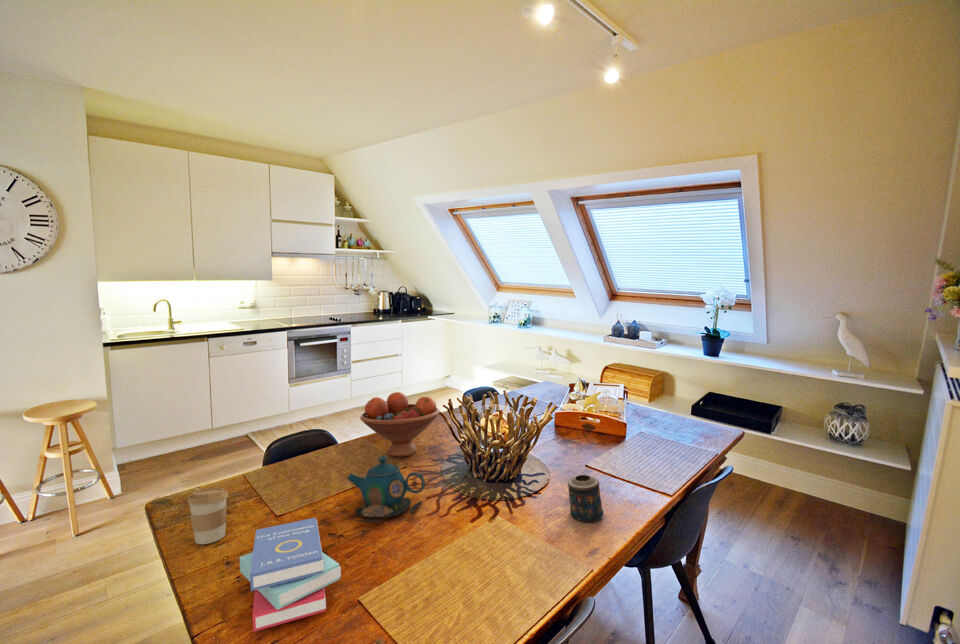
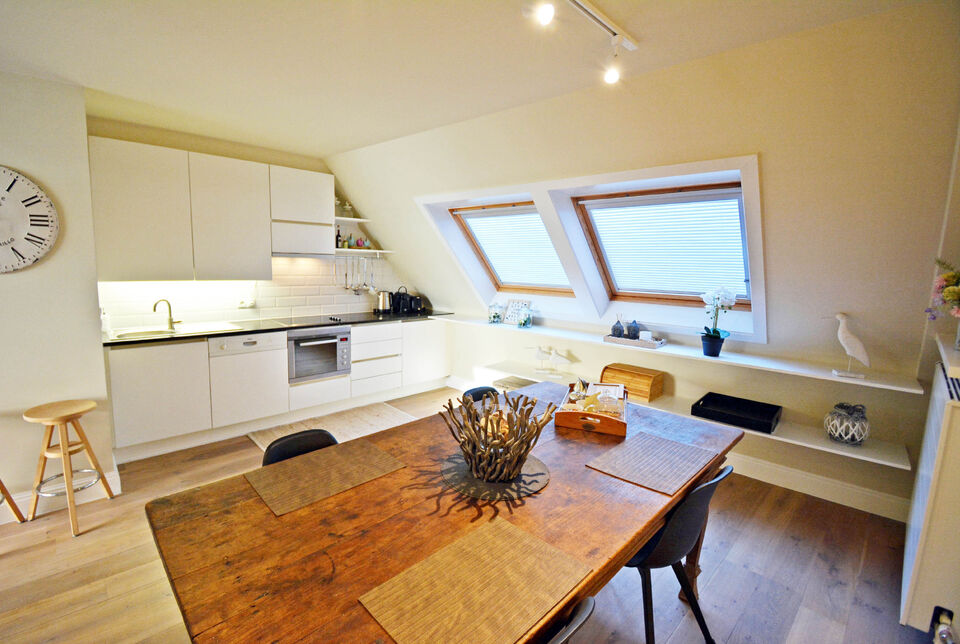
- teapot [341,455,426,523]
- coffee cup [187,487,229,545]
- candle [567,474,605,523]
- book [238,517,342,633]
- fruit bowl [359,391,440,458]
